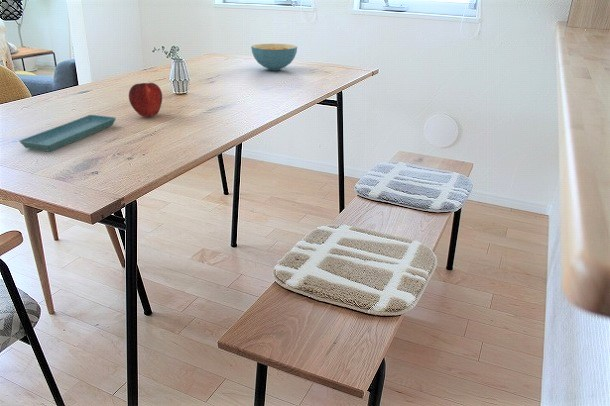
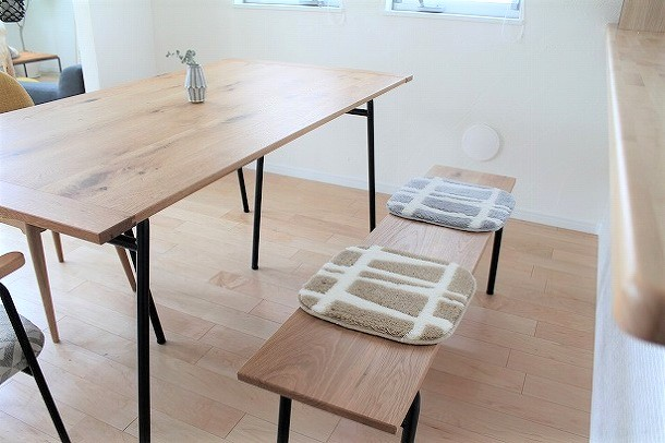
- apple [128,82,163,118]
- saucer [18,114,117,153]
- cereal bowl [250,43,298,71]
